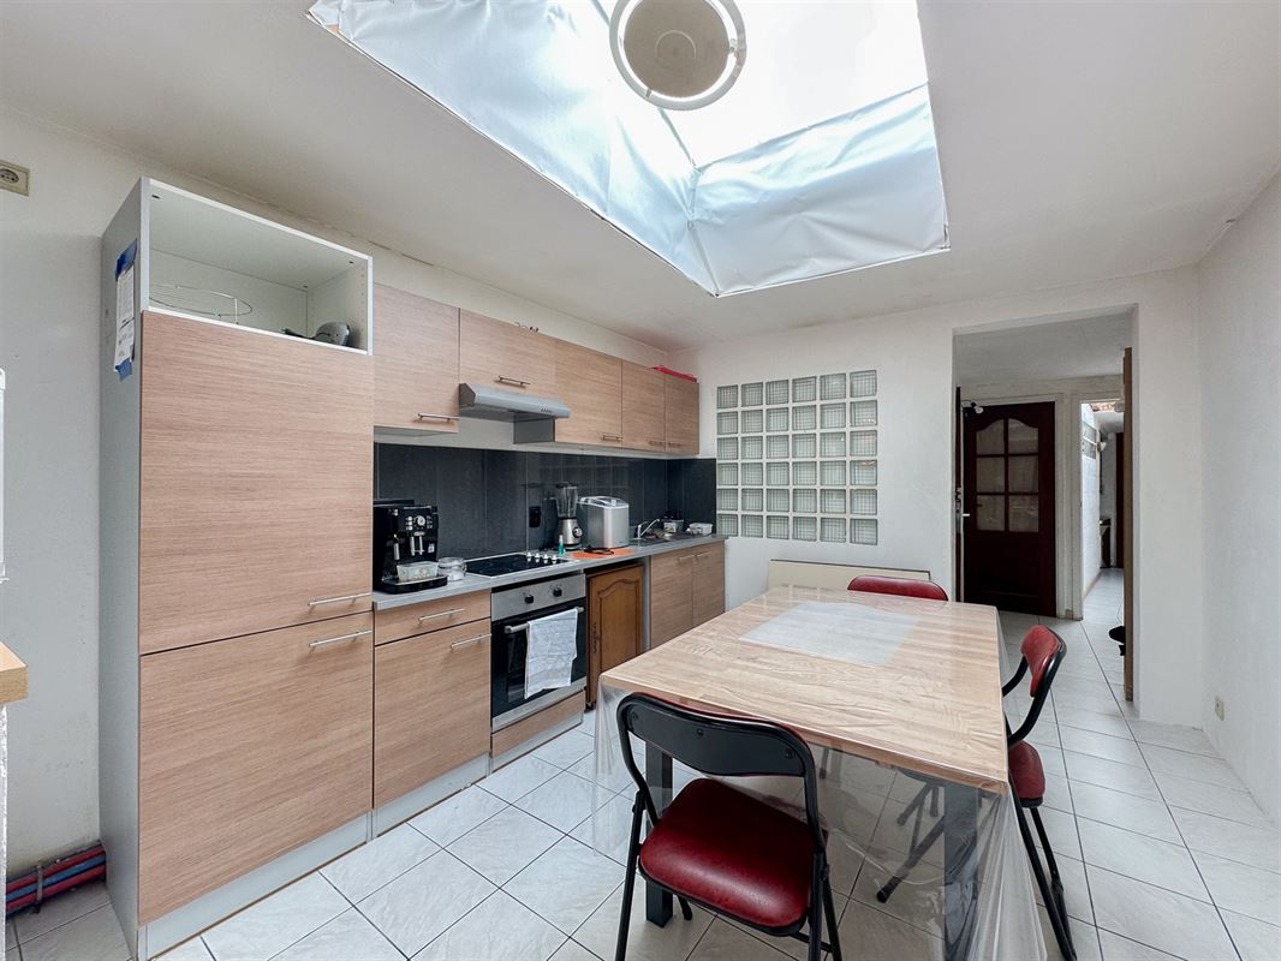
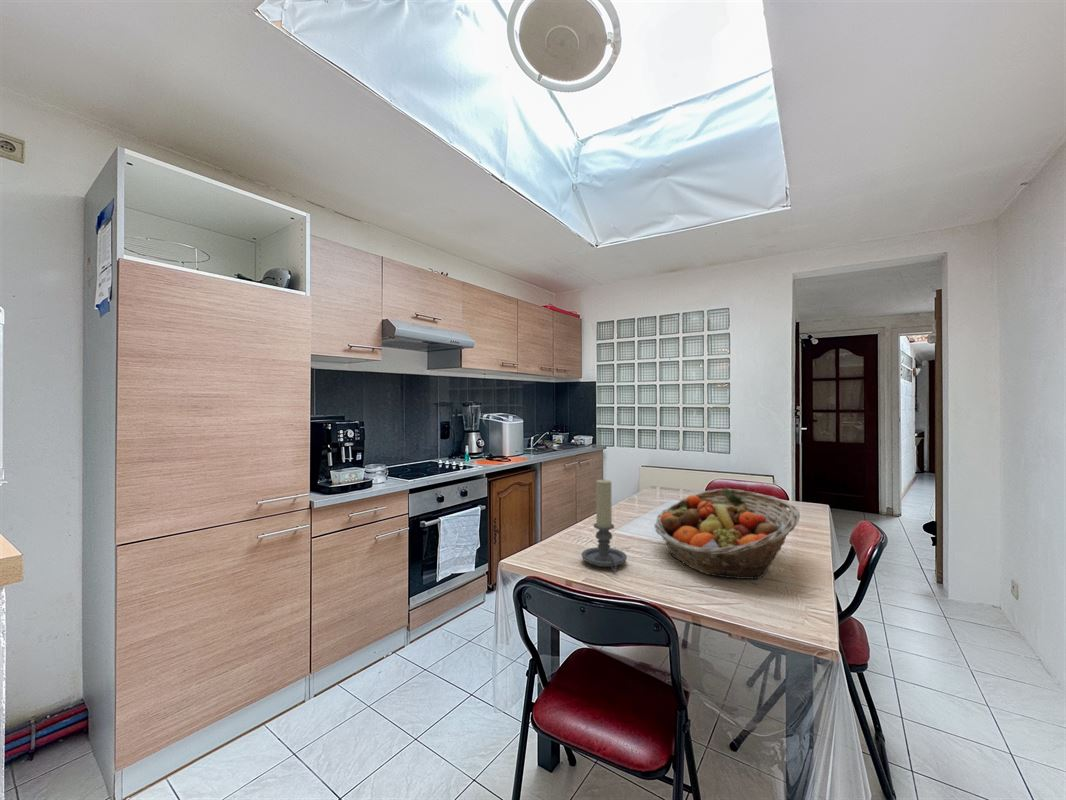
+ fruit basket [653,488,801,580]
+ candle holder [581,479,628,573]
